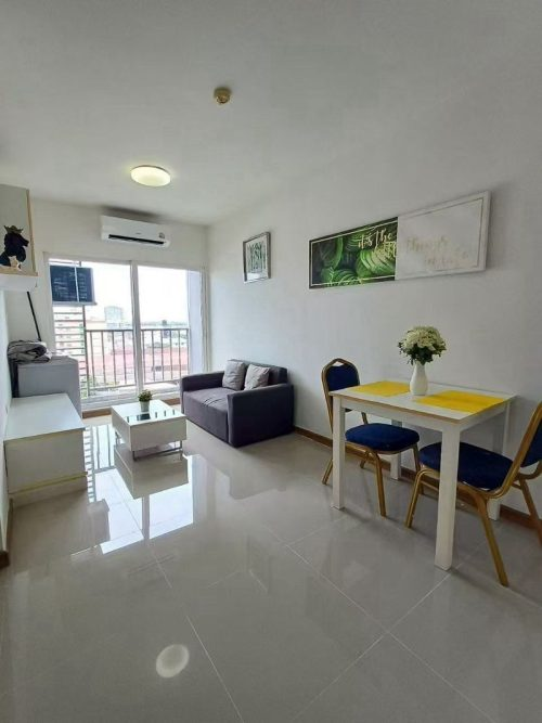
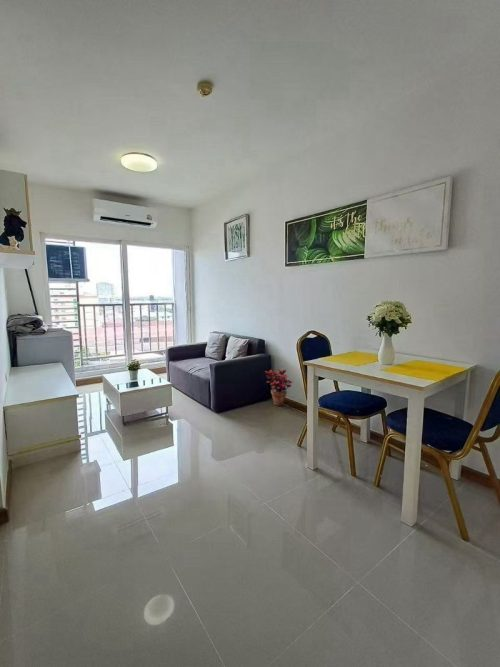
+ potted plant [264,369,293,407]
